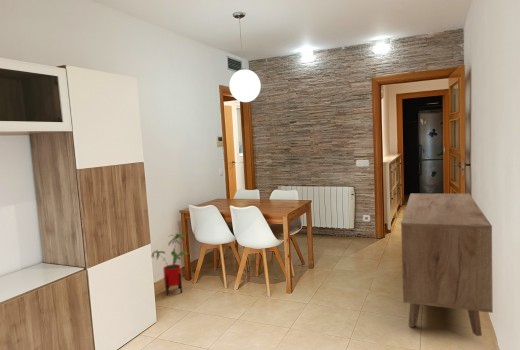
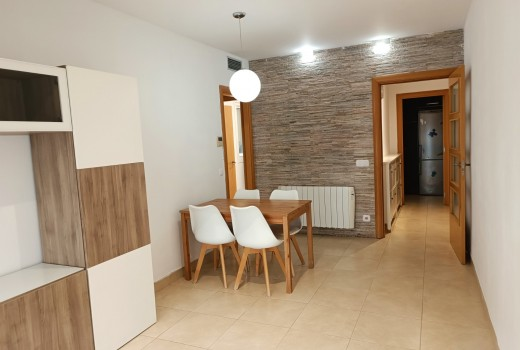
- sideboard [400,193,494,337]
- house plant [151,233,190,296]
